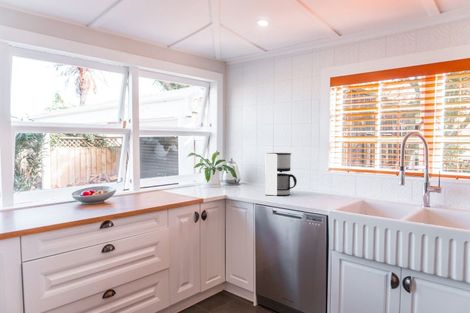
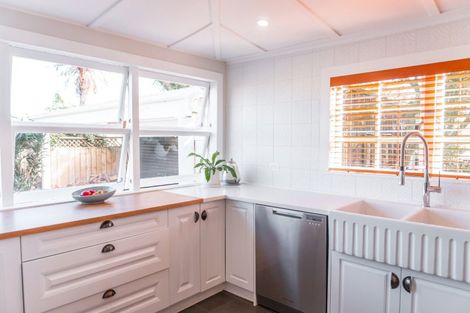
- coffee maker [264,152,298,197]
